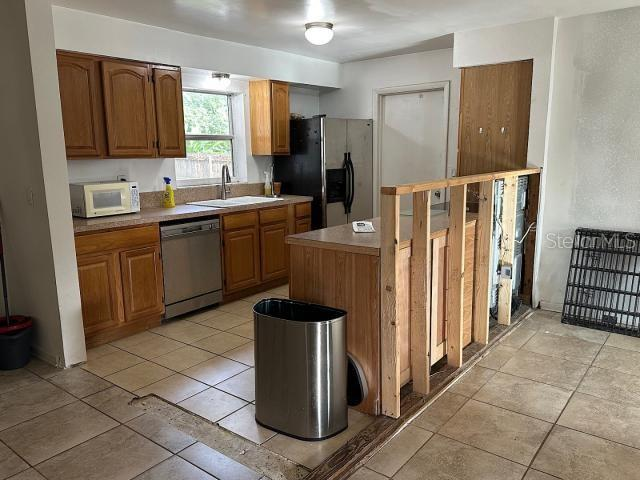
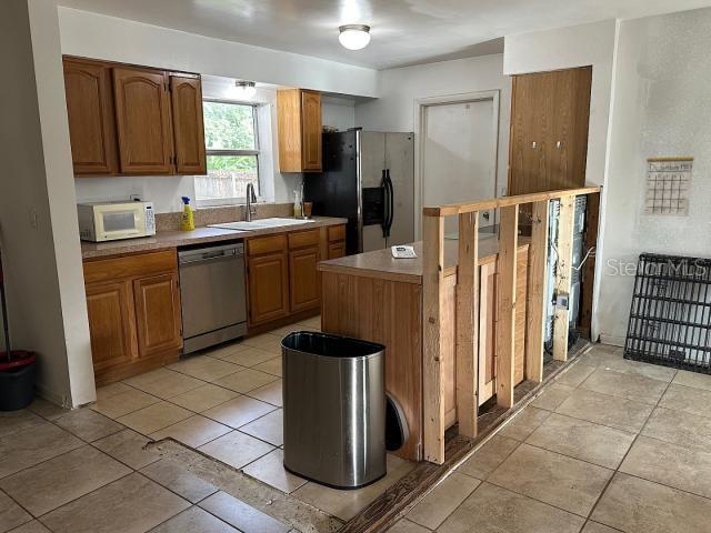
+ calendar [642,144,695,218]
